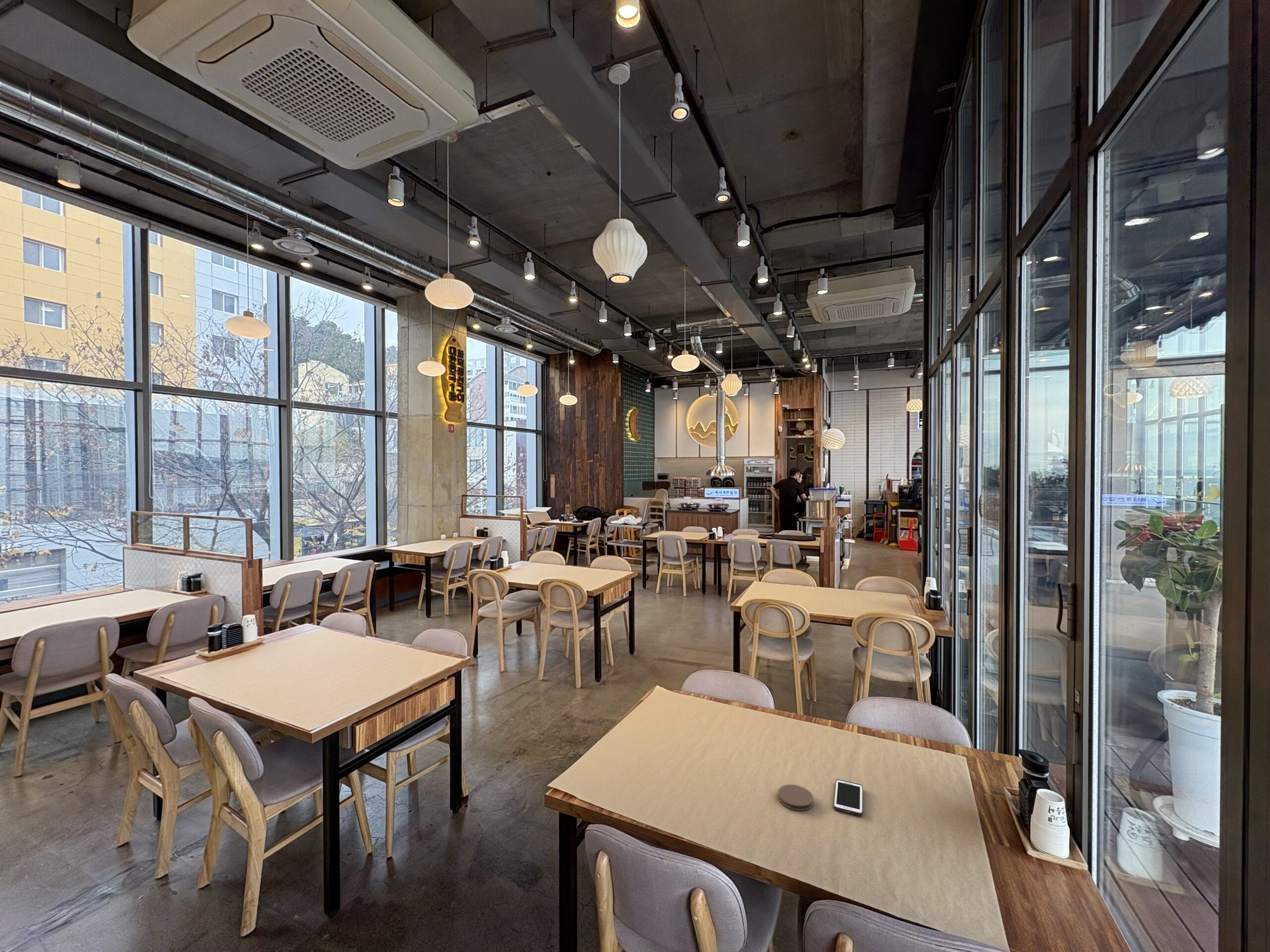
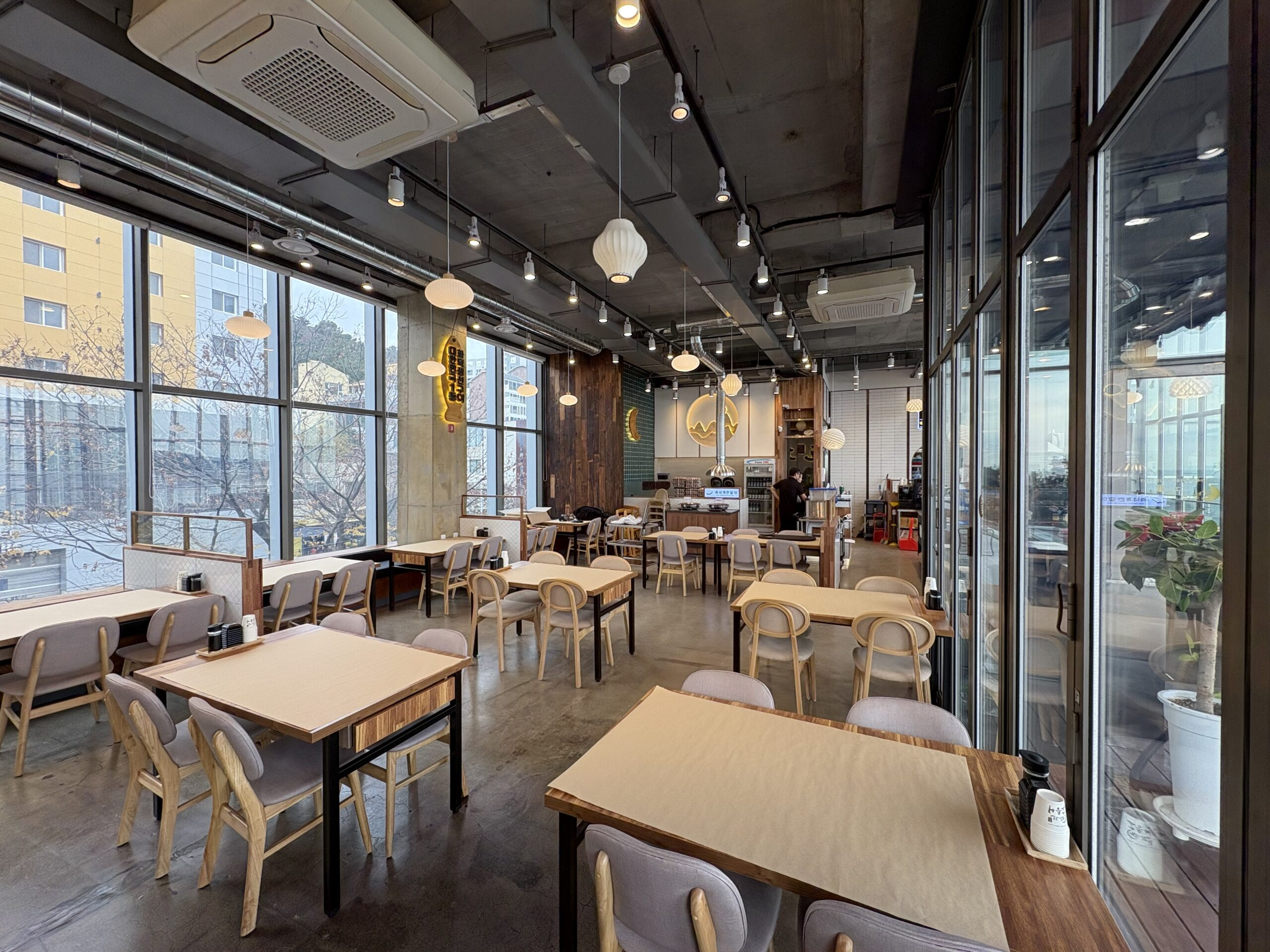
- coaster [777,784,814,811]
- cell phone [833,779,863,817]
